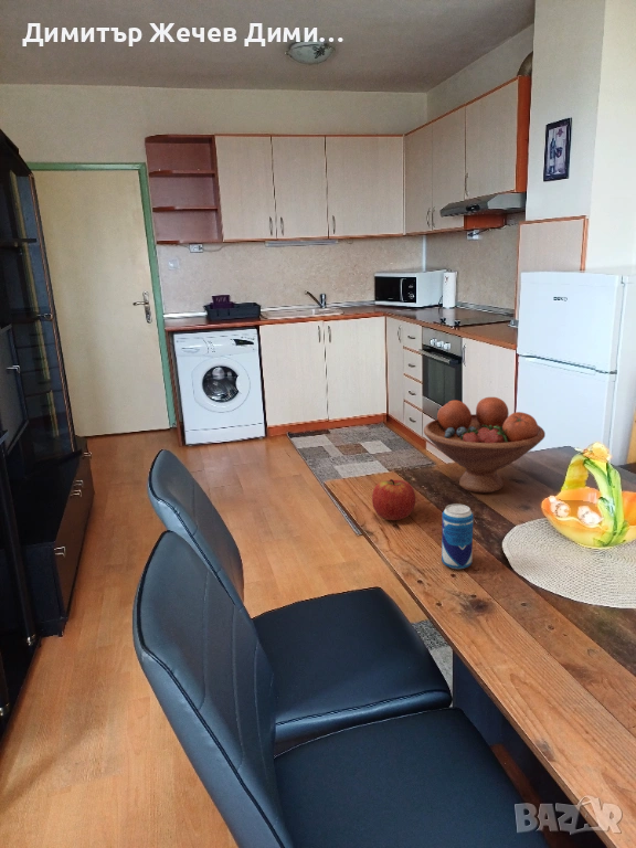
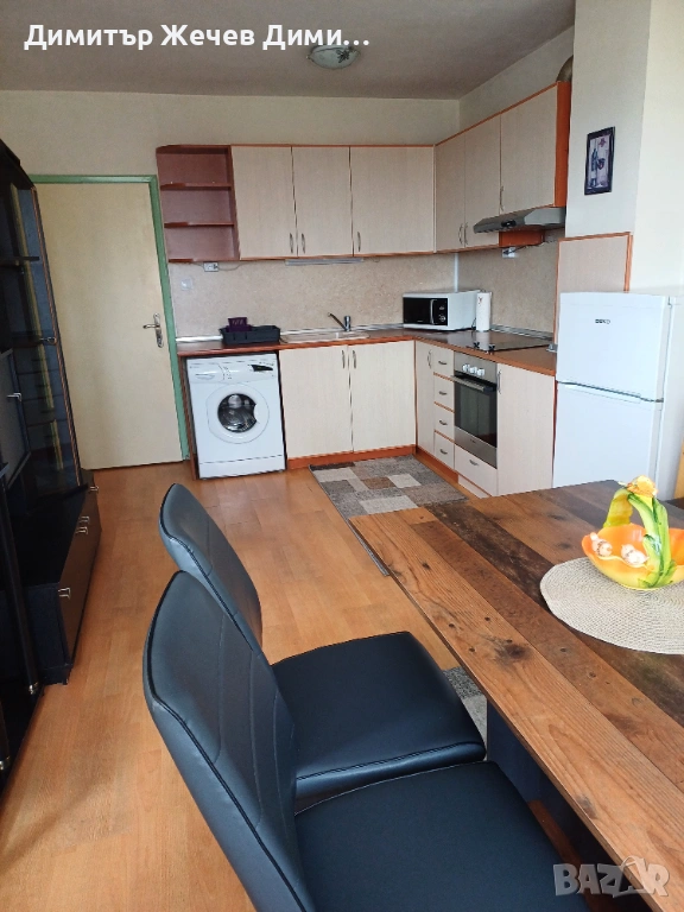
- beverage can [441,504,475,570]
- fruit bowl [423,396,547,494]
- apple [371,478,416,521]
